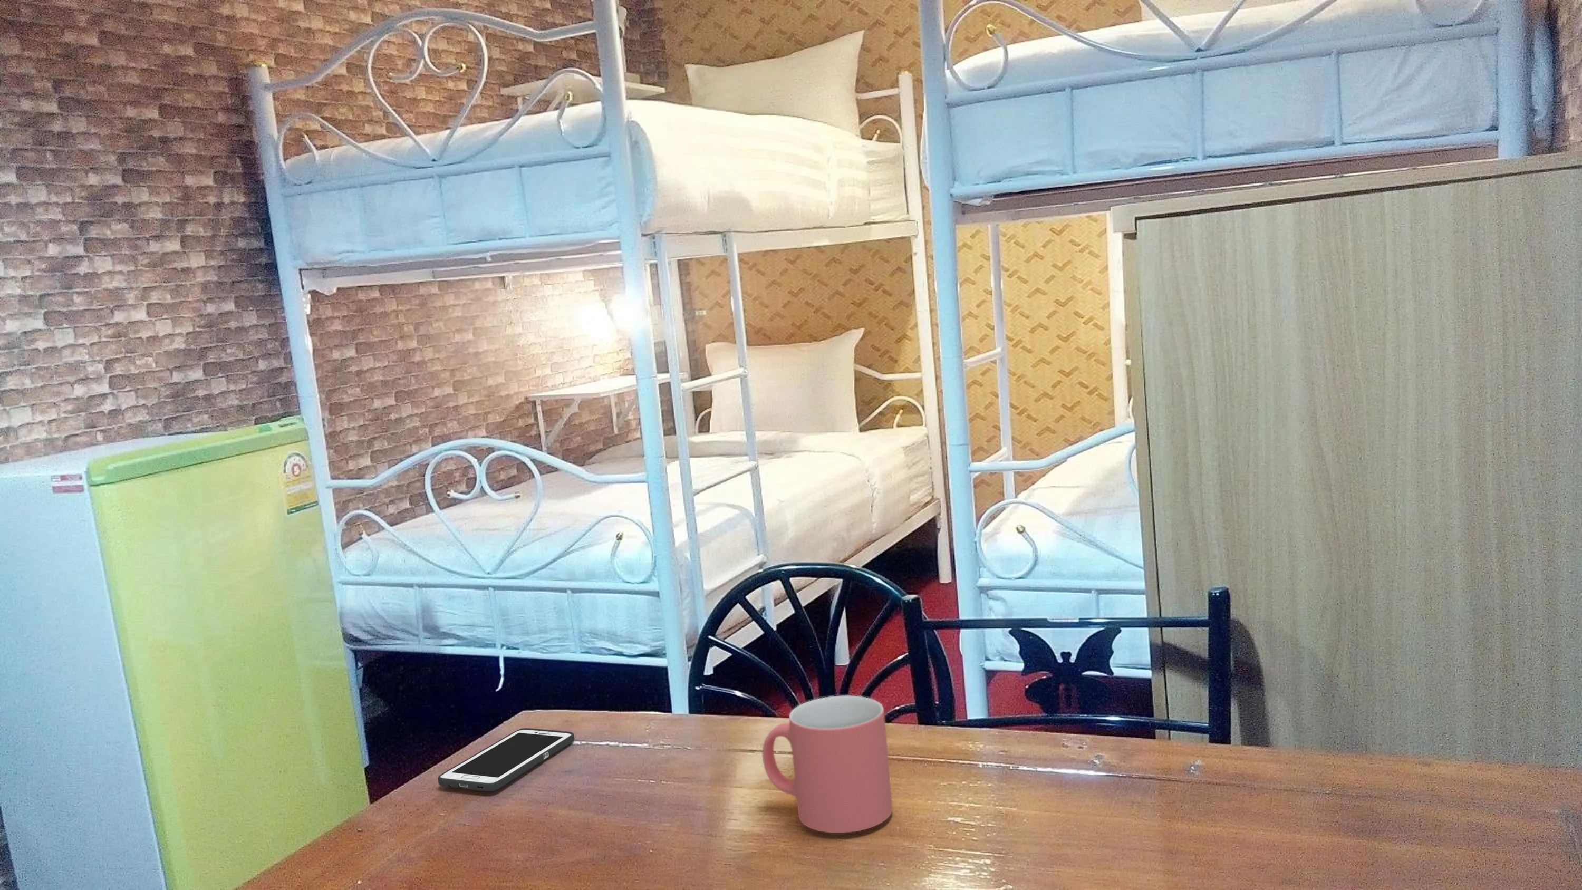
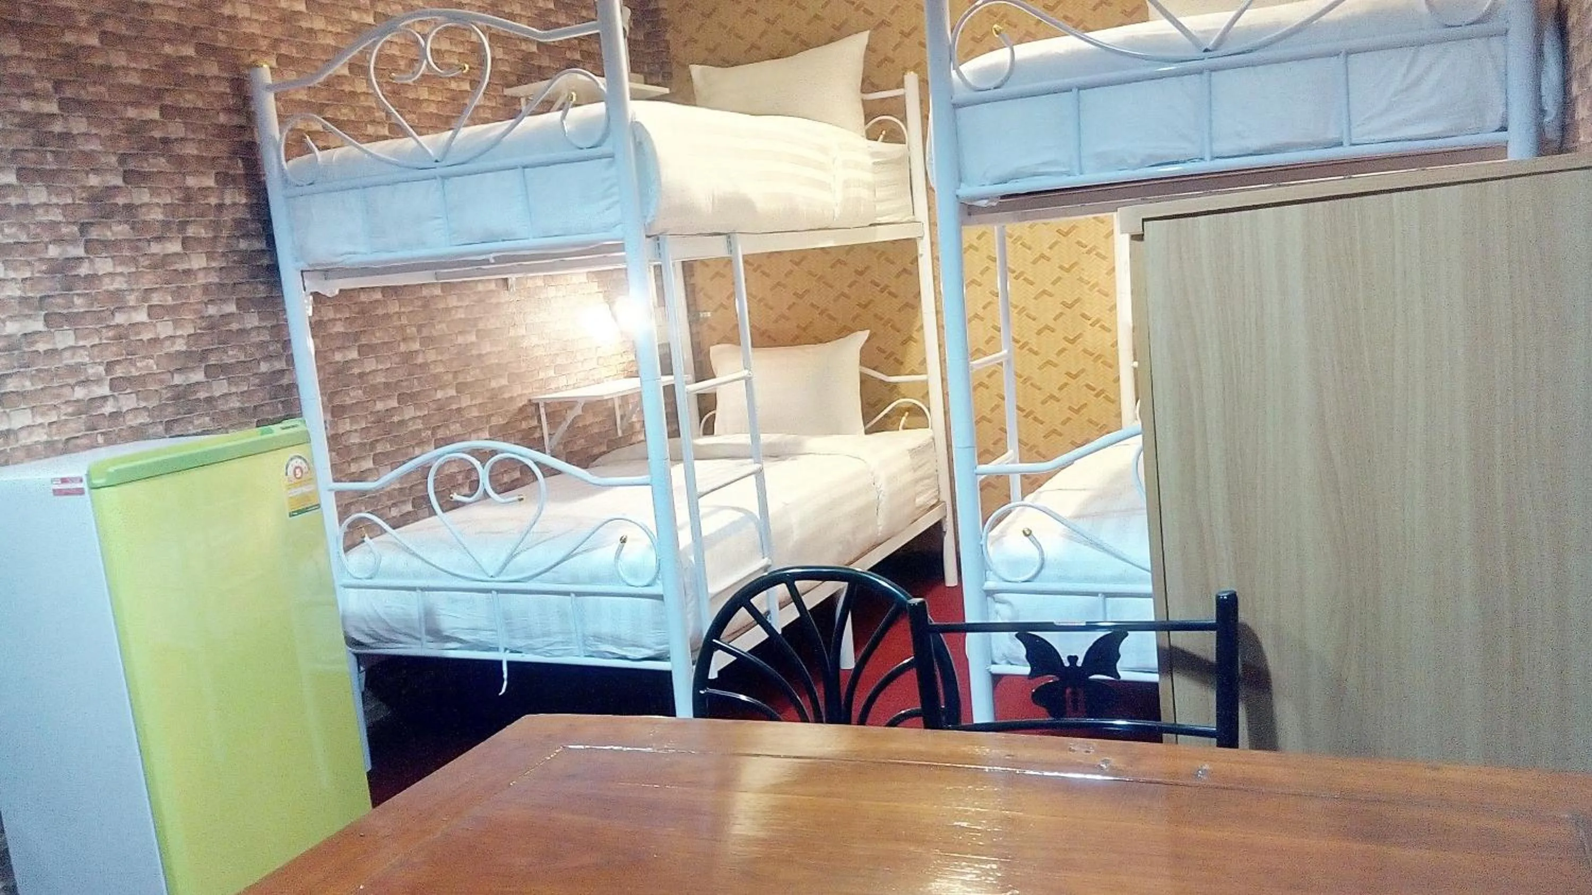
- cell phone [438,728,575,792]
- mug [762,694,893,833]
